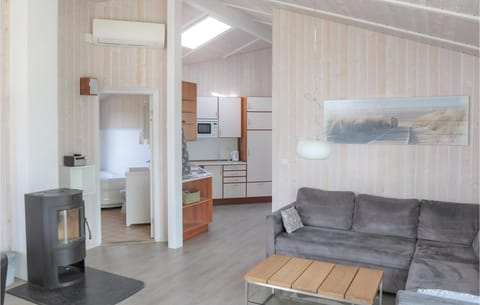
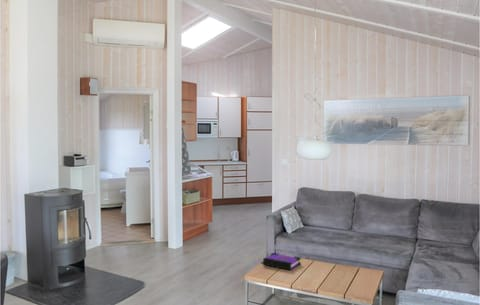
+ board game [259,252,302,271]
